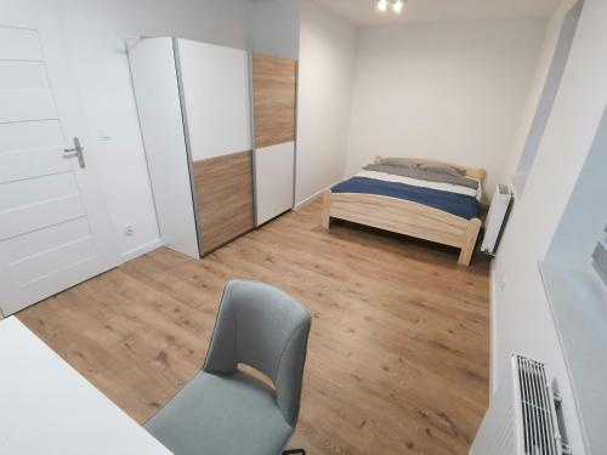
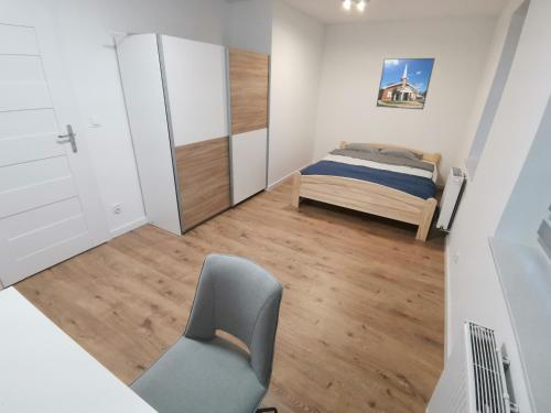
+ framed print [375,57,436,110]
